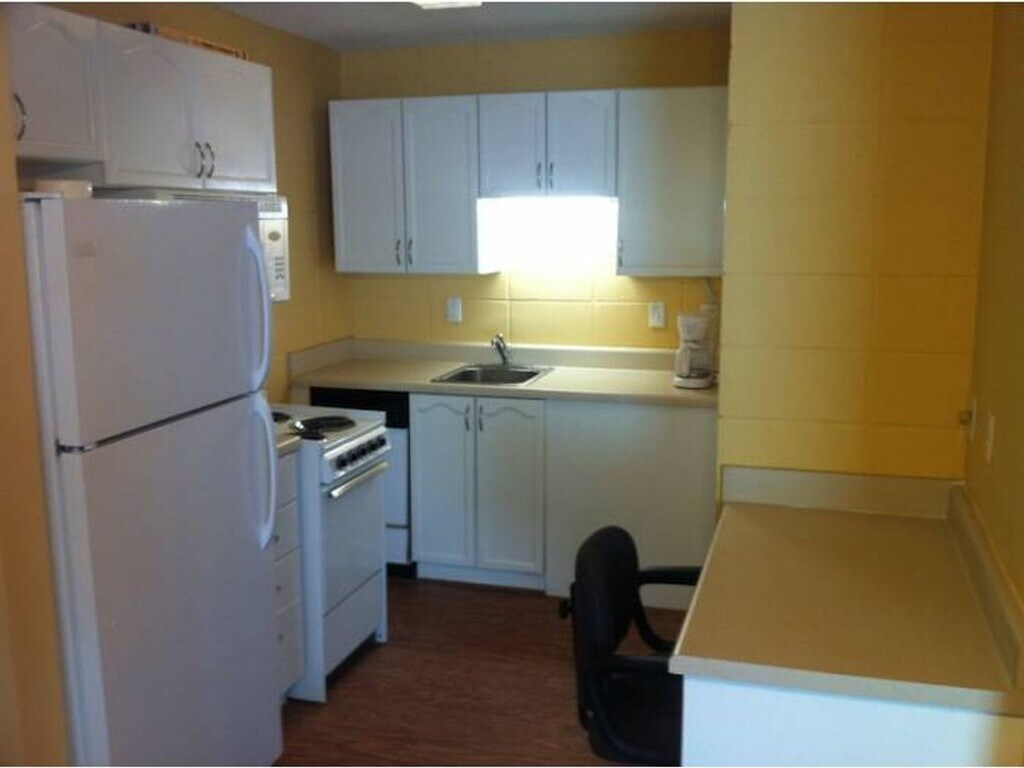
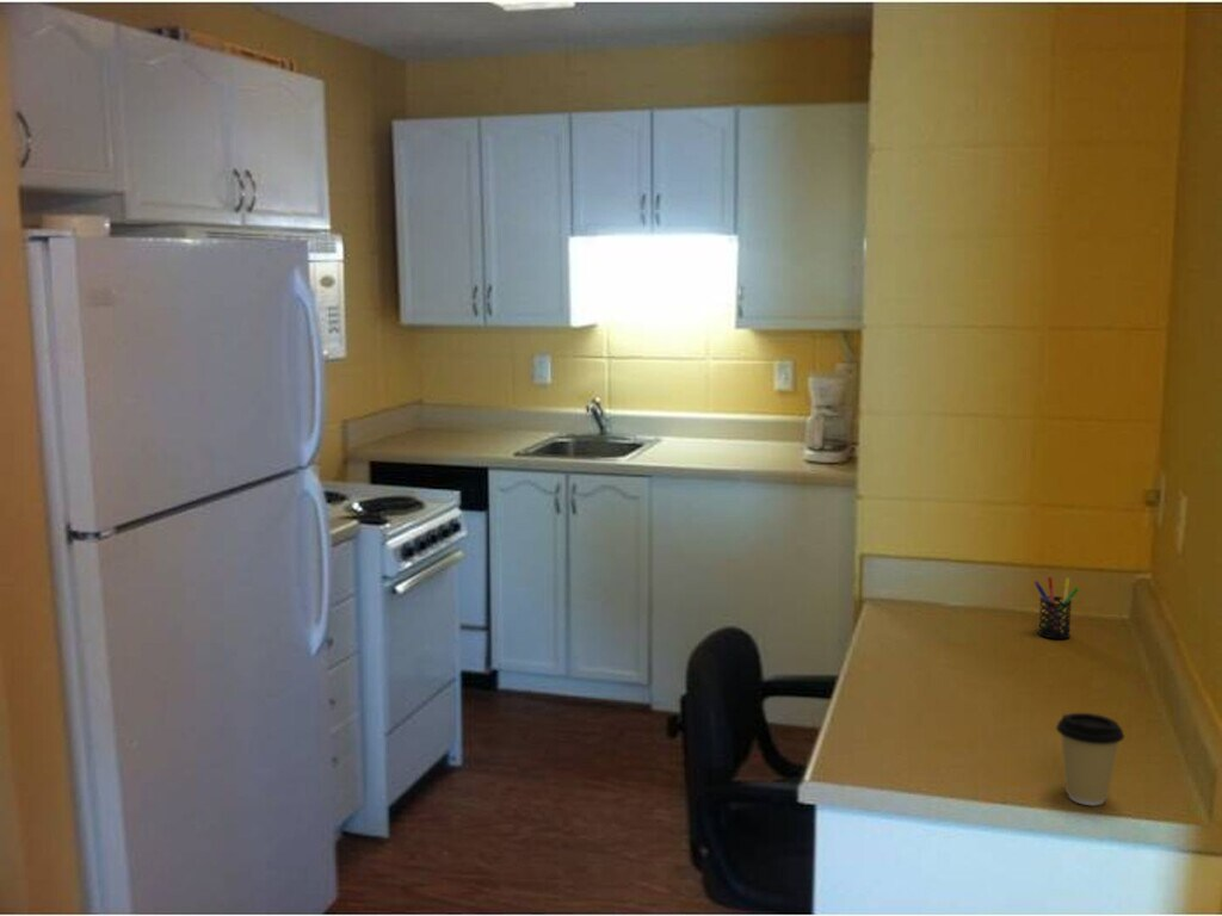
+ pen holder [1033,576,1080,640]
+ coffee cup [1055,712,1125,806]
